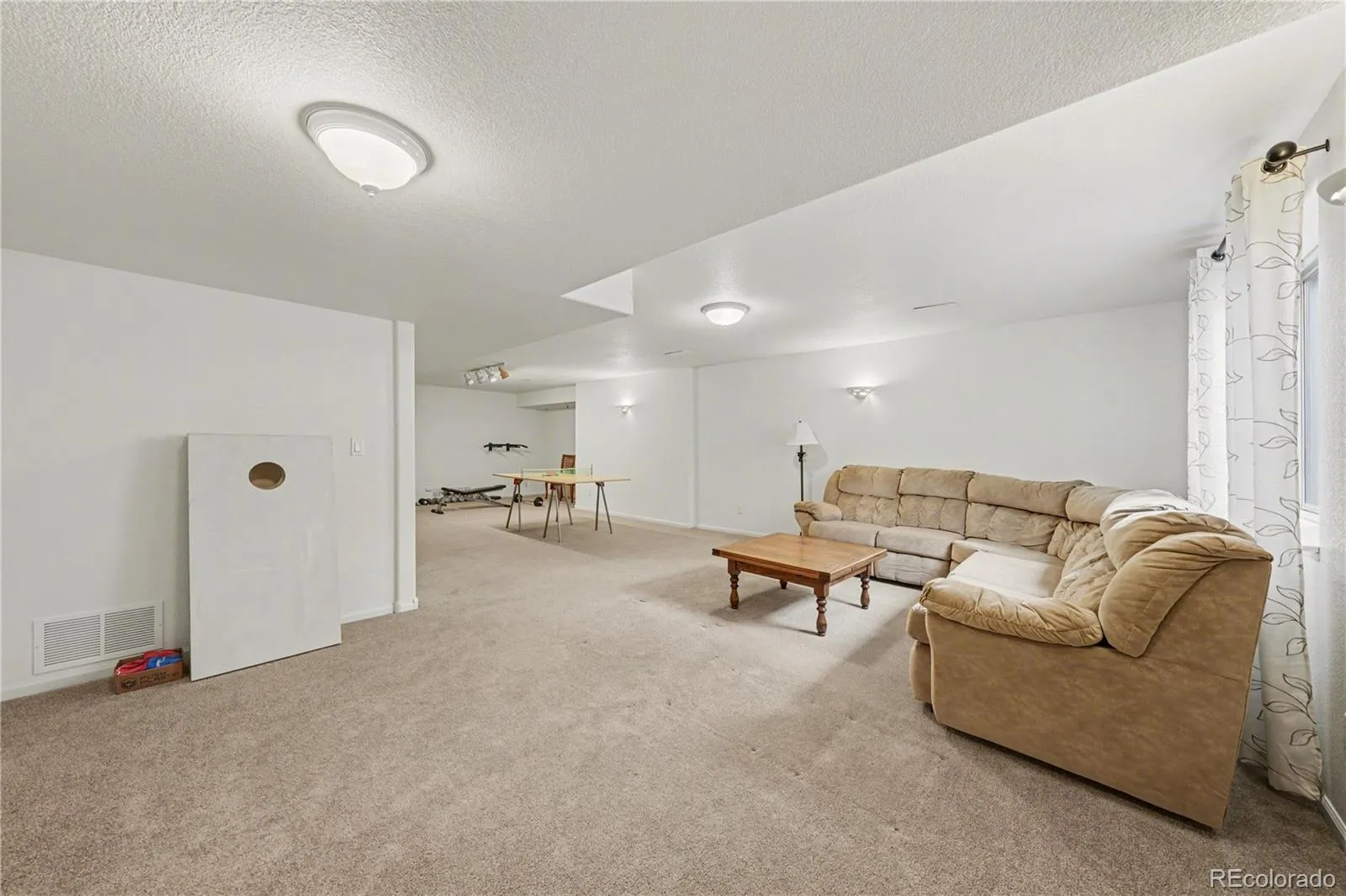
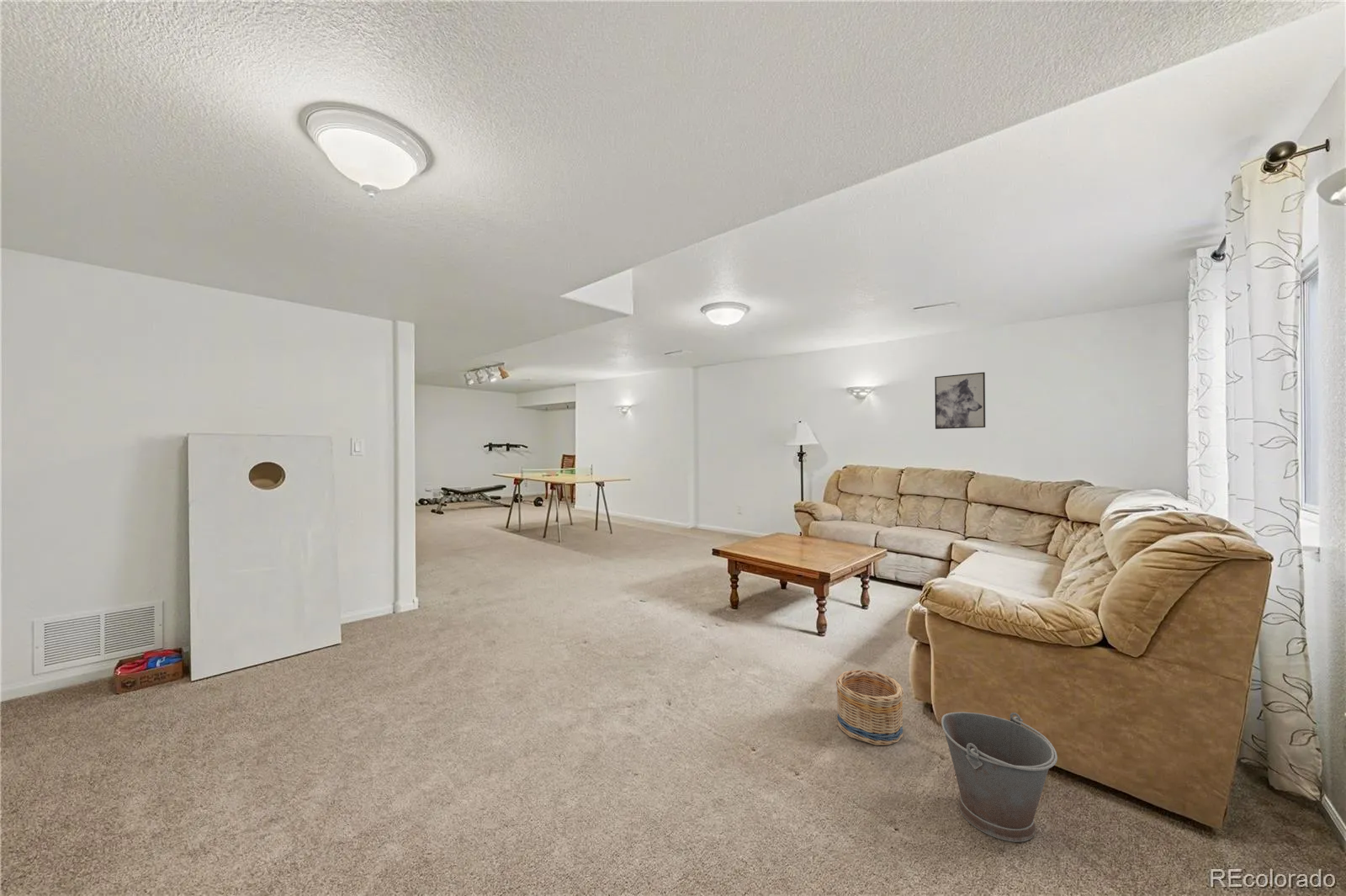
+ basket [835,669,904,746]
+ bucket [941,711,1058,843]
+ wall art [934,371,986,430]
